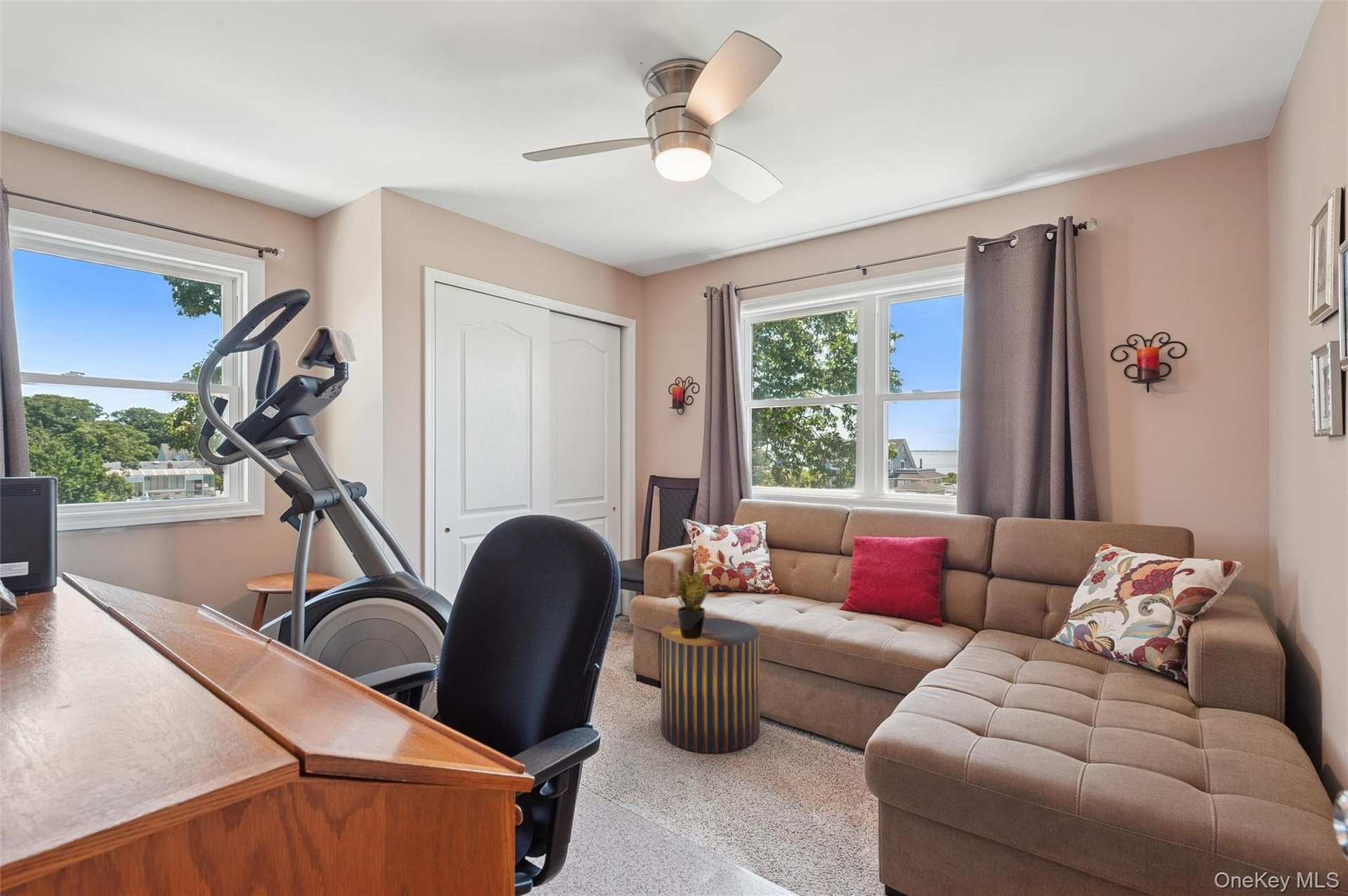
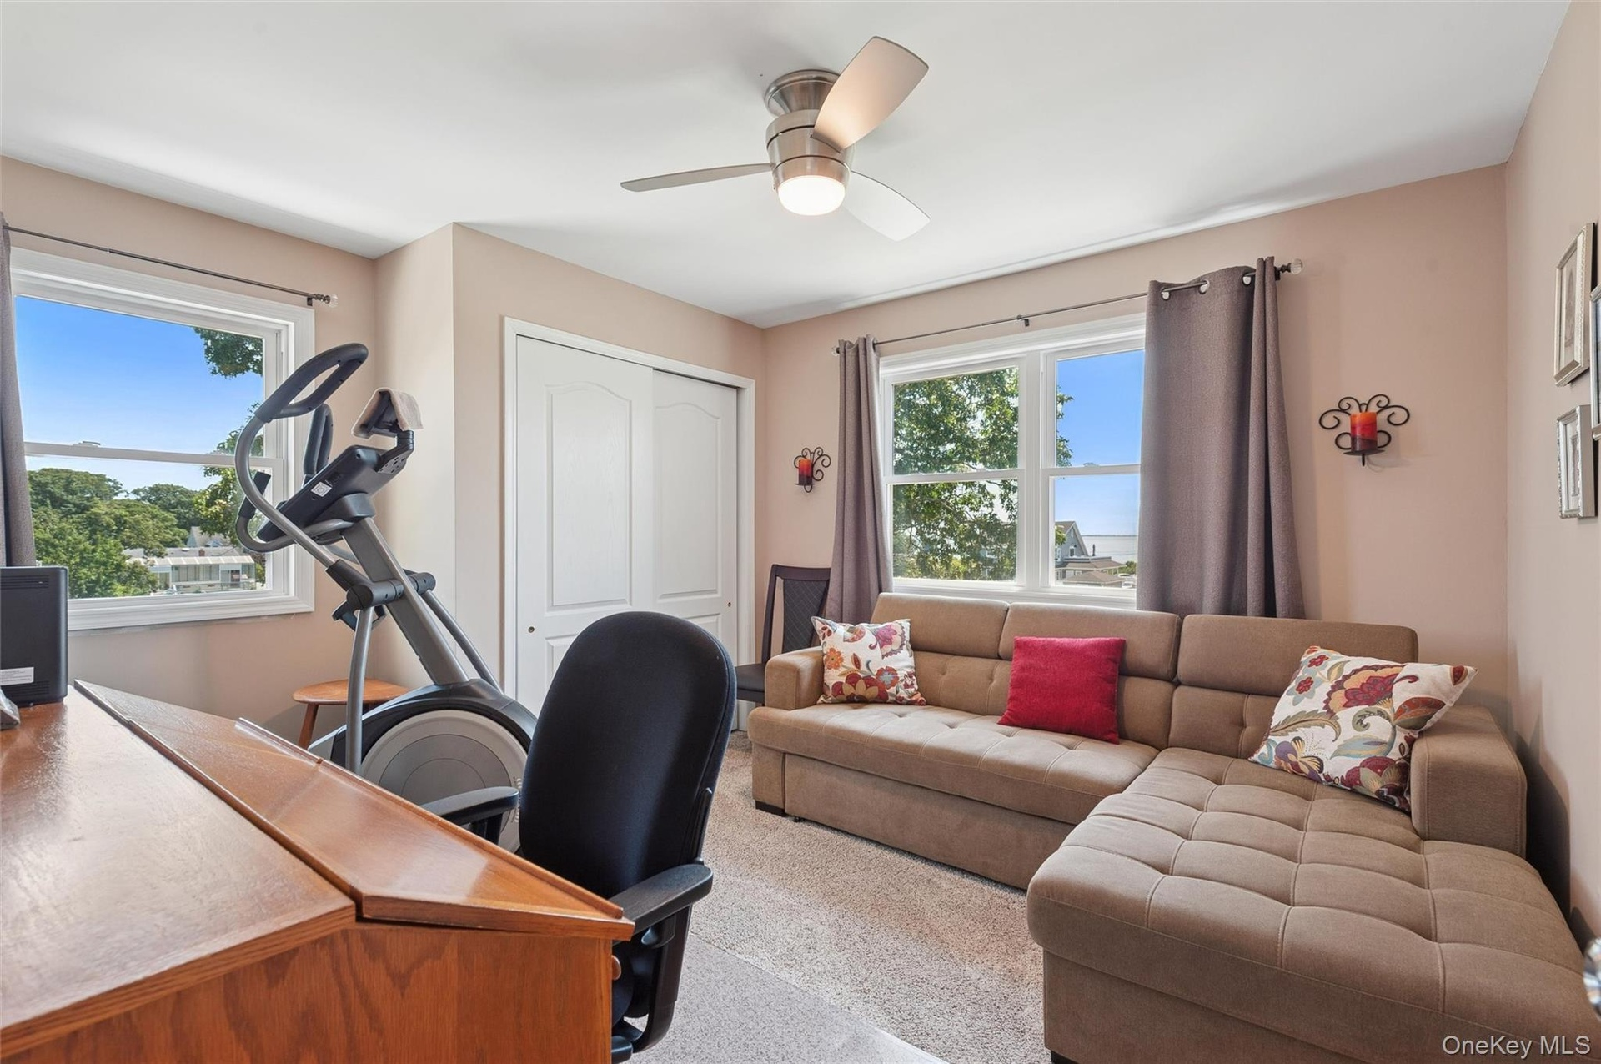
- potted plant [667,560,710,639]
- stool [660,617,760,753]
